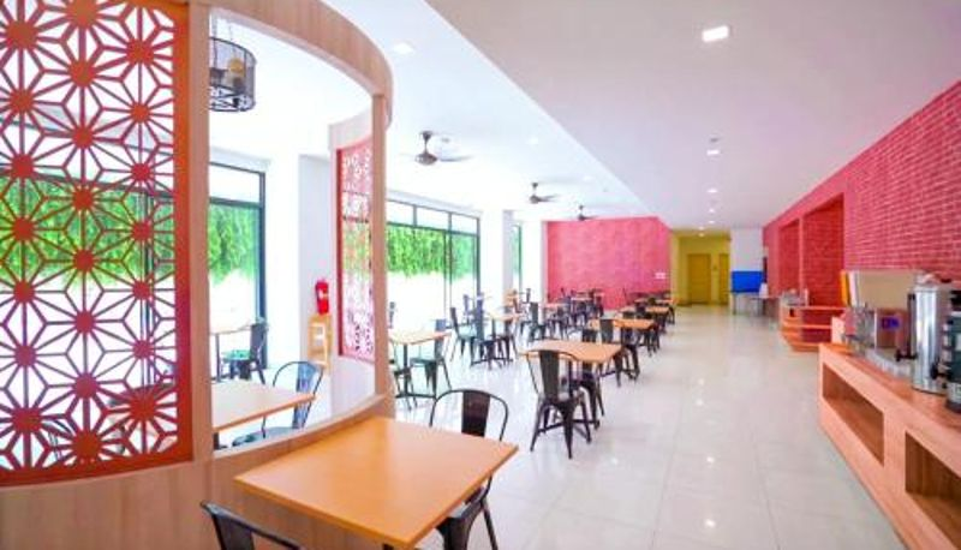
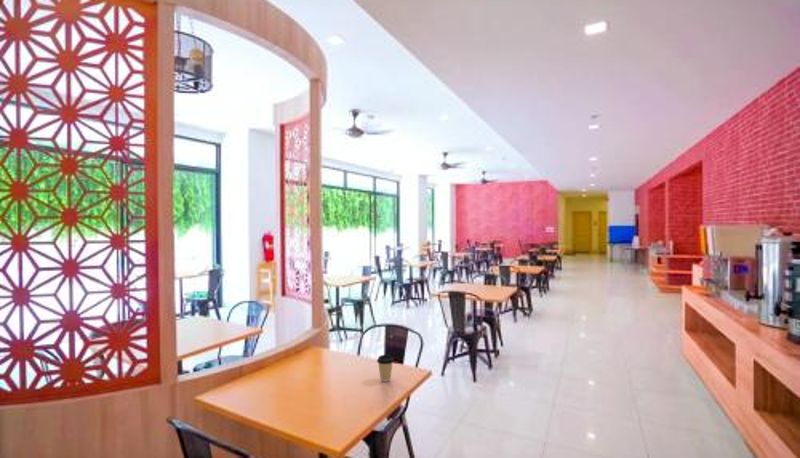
+ coffee cup [376,354,395,383]
